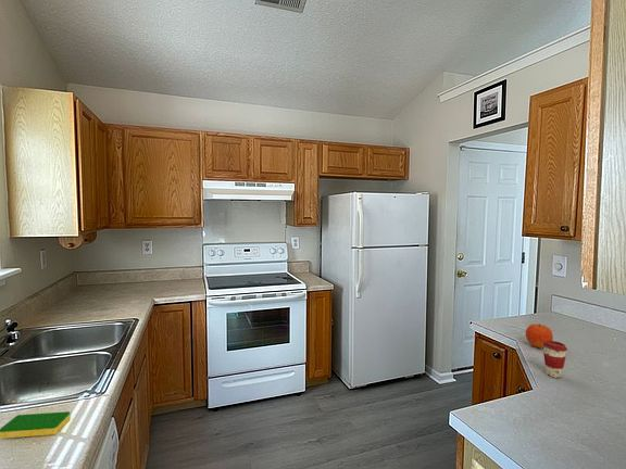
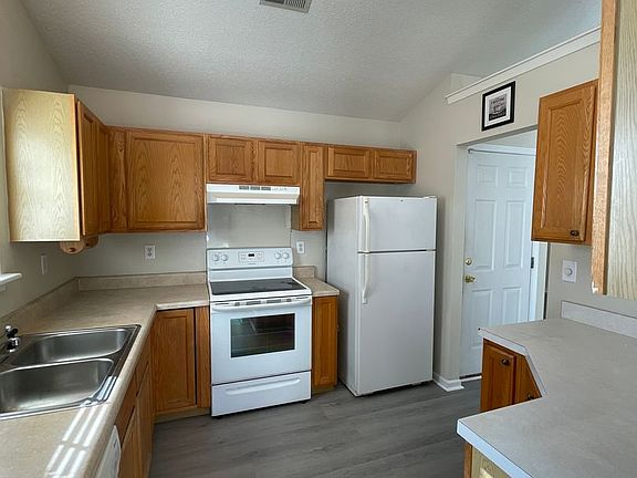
- fruit [525,324,554,350]
- coffee cup [542,340,568,379]
- dish sponge [0,410,72,440]
